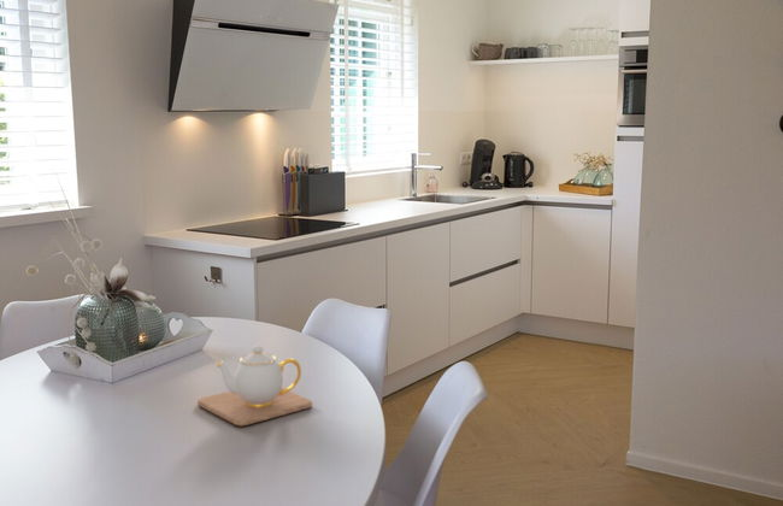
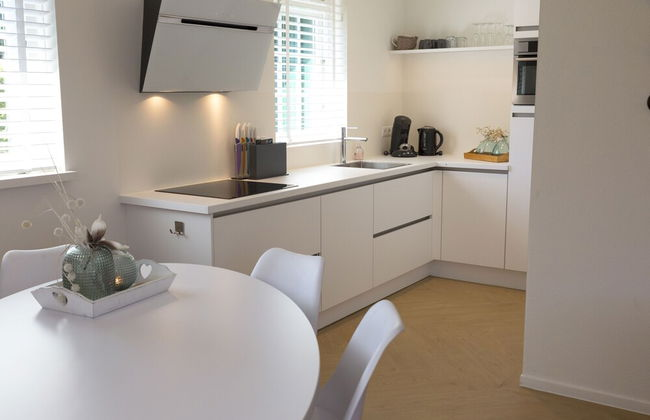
- teapot [196,345,313,426]
